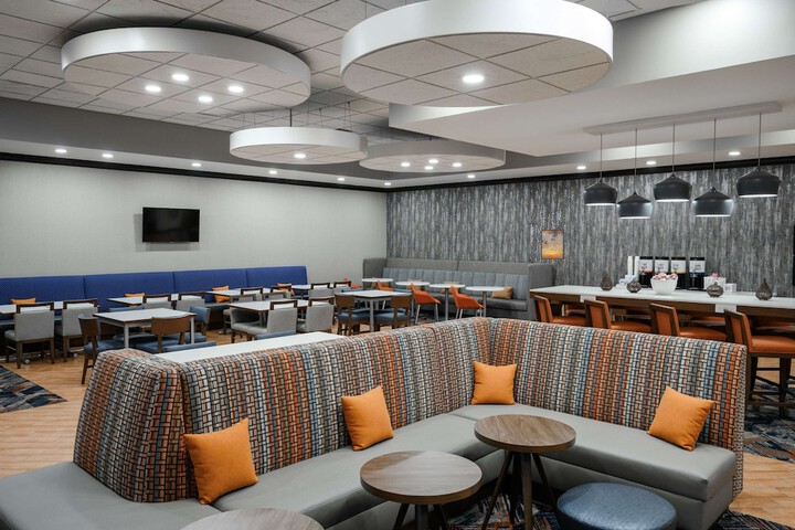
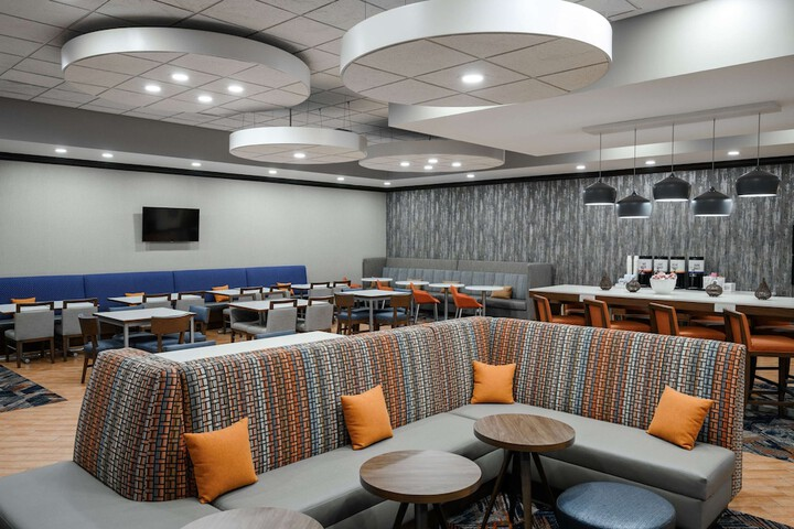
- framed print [540,229,565,261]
